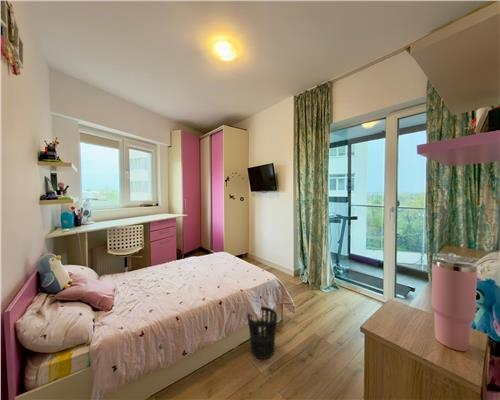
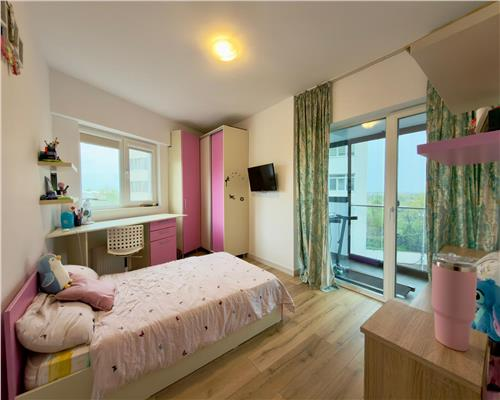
- wastebasket [246,306,278,360]
